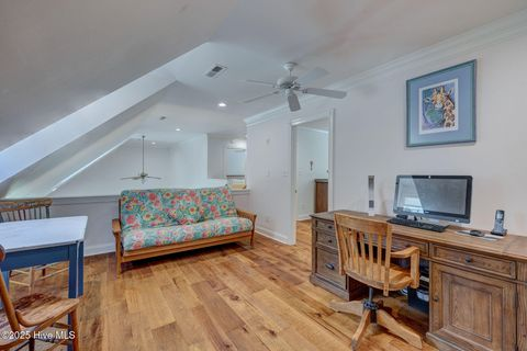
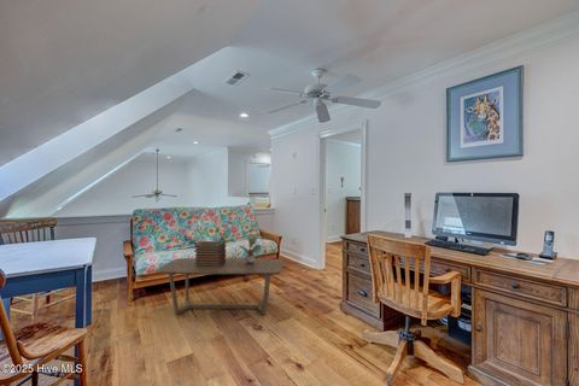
+ potted plant [238,233,263,263]
+ book stack [193,240,227,267]
+ coffee table [157,257,283,316]
